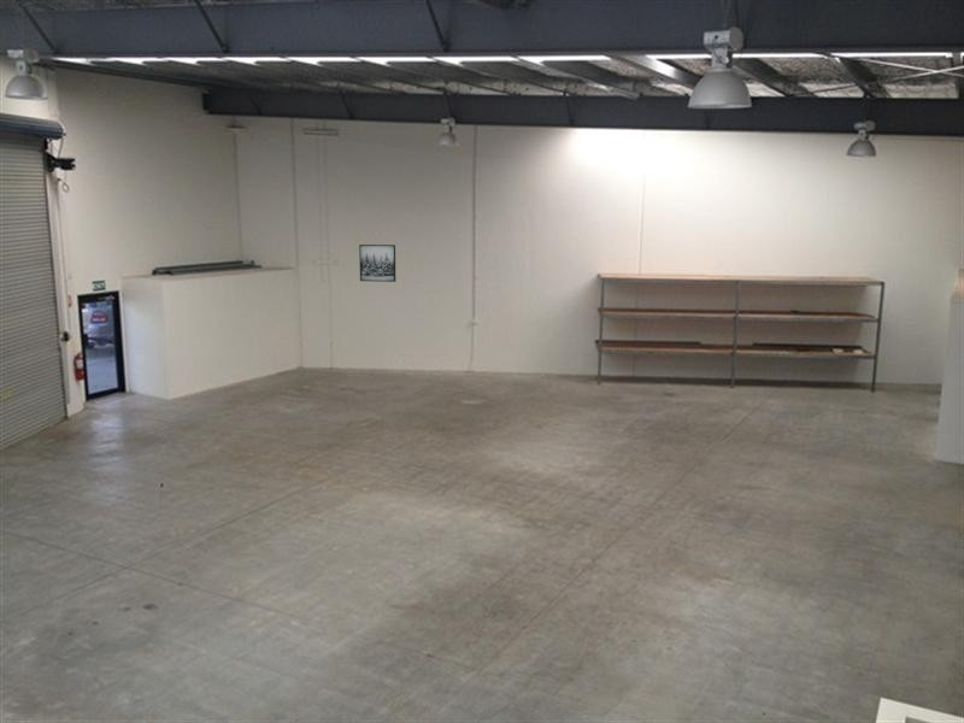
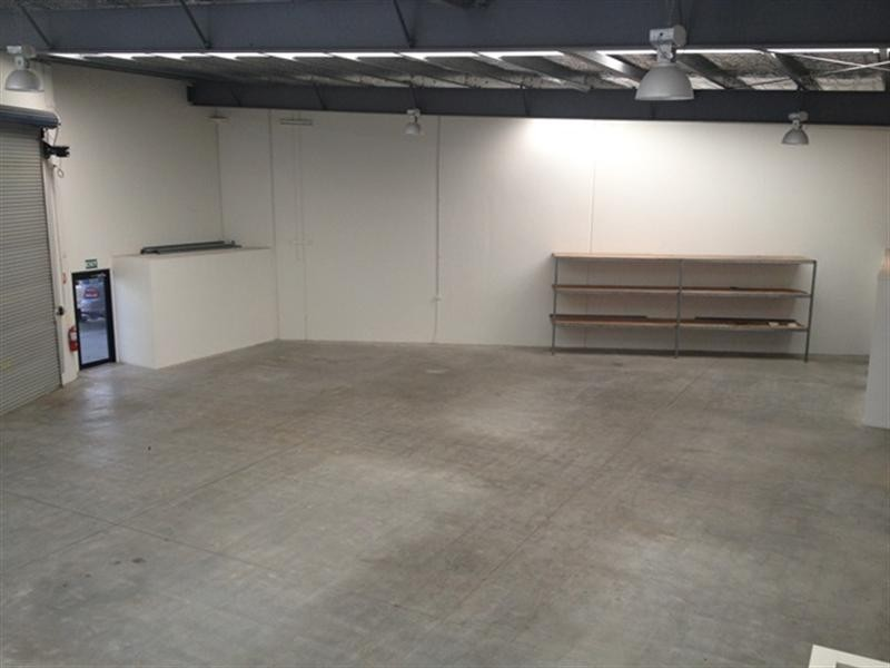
- wall art [358,243,396,283]
